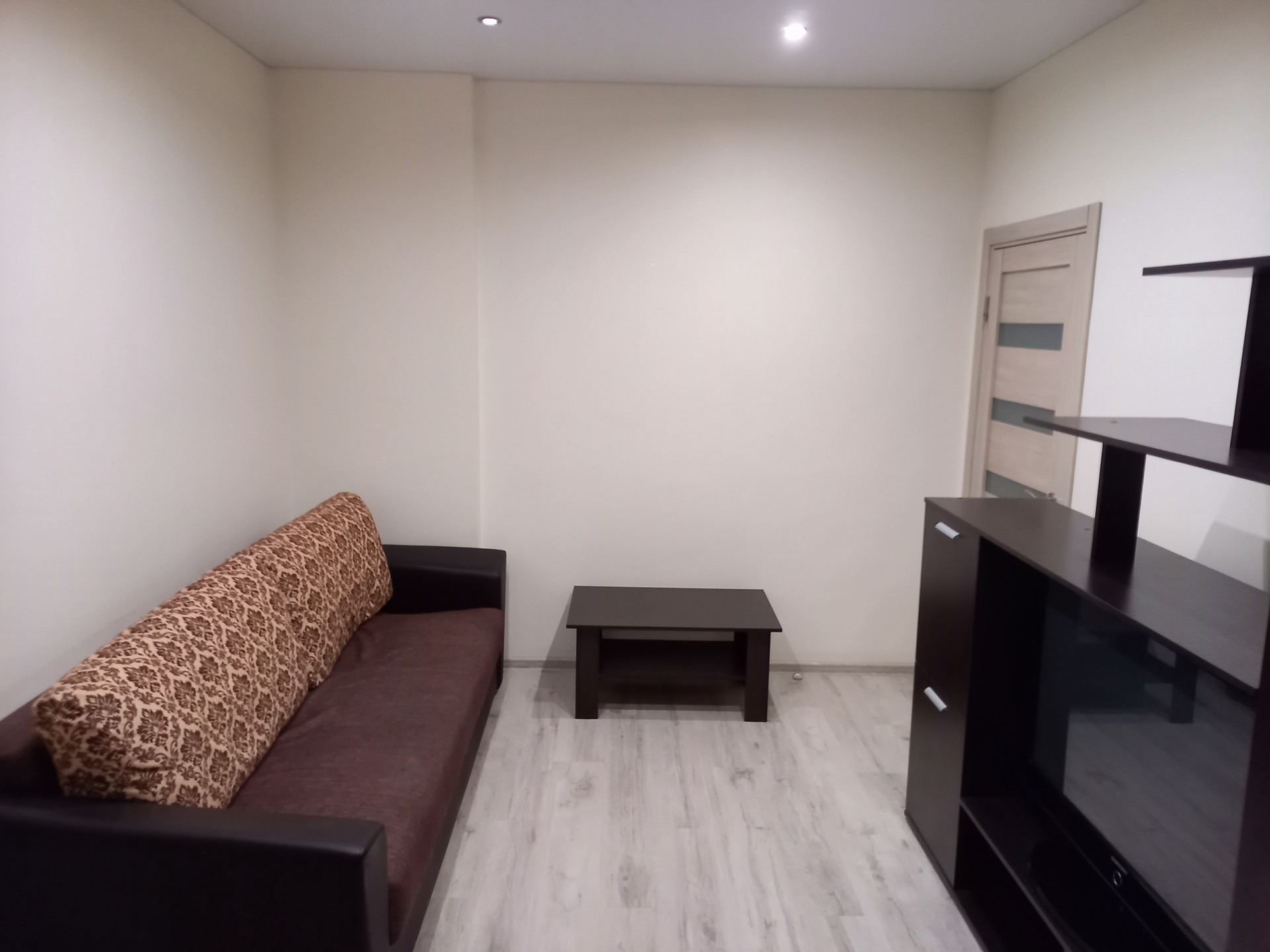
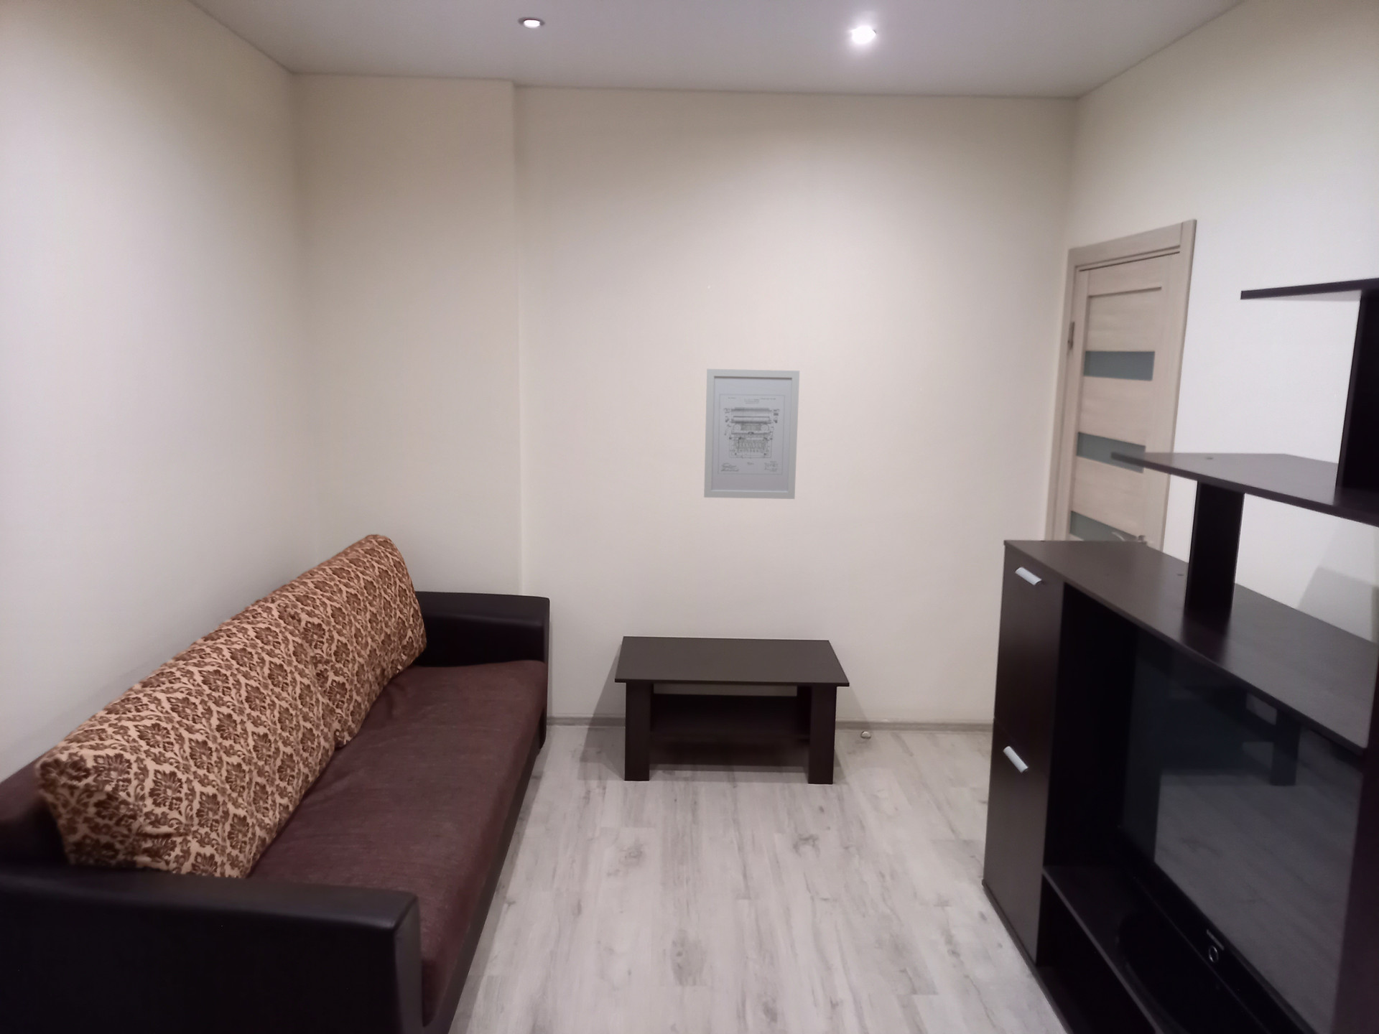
+ wall art [704,368,800,500]
